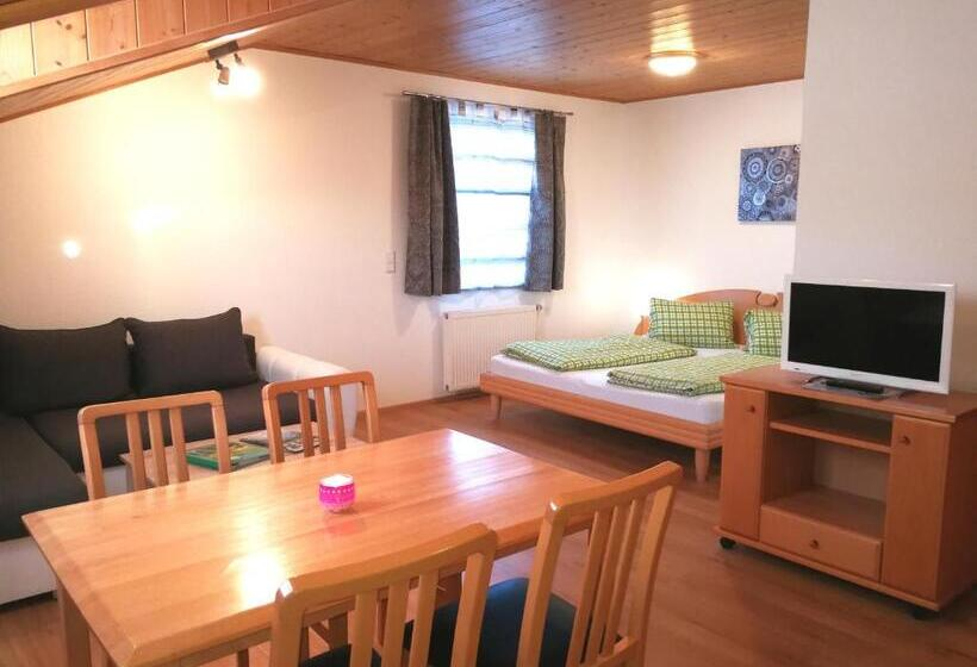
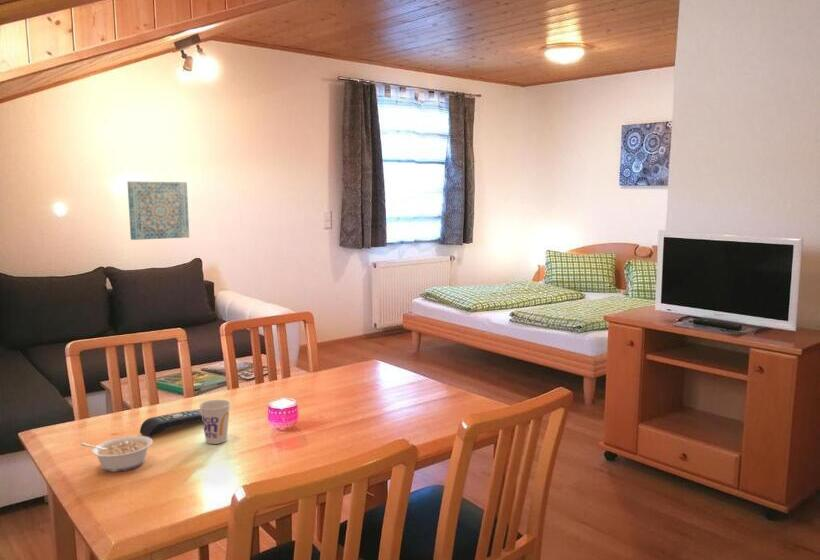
+ wall art [127,180,190,241]
+ remote control [139,408,203,438]
+ cup [198,399,231,445]
+ legume [80,435,154,473]
